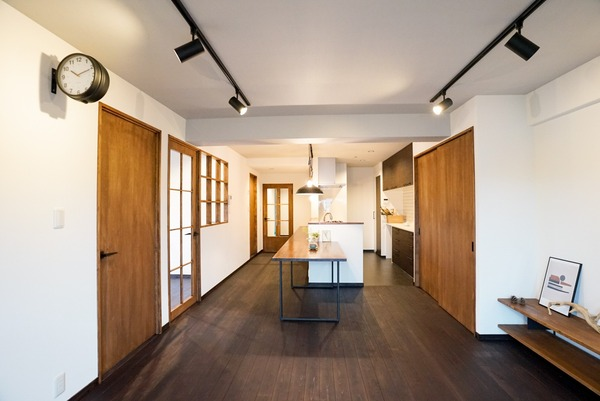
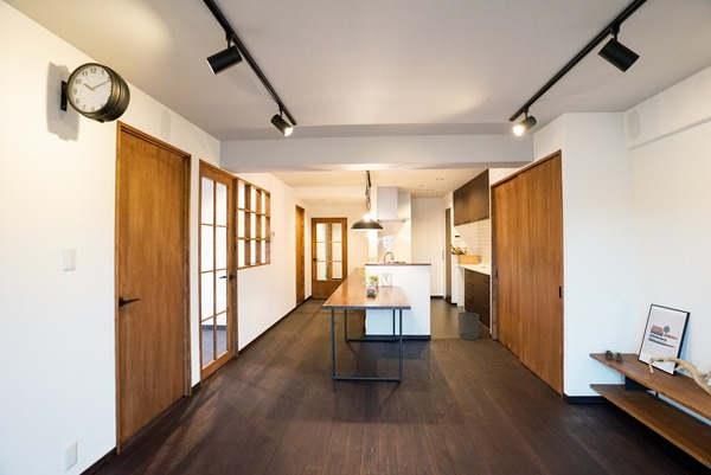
+ waste bin [457,312,480,341]
